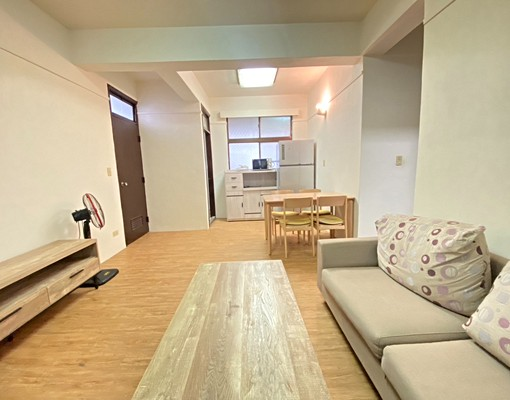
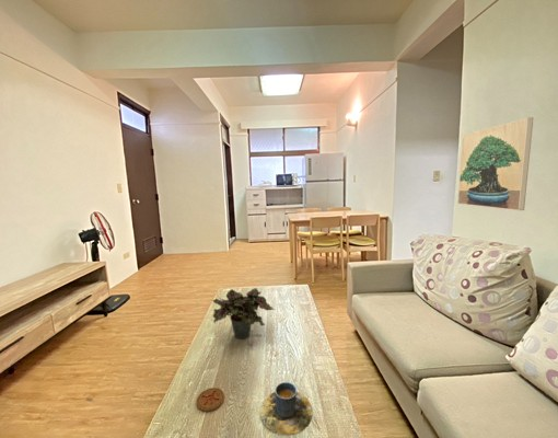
+ potted plant [212,287,275,339]
+ coaster [195,387,225,413]
+ cup [259,381,313,436]
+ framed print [457,116,534,211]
